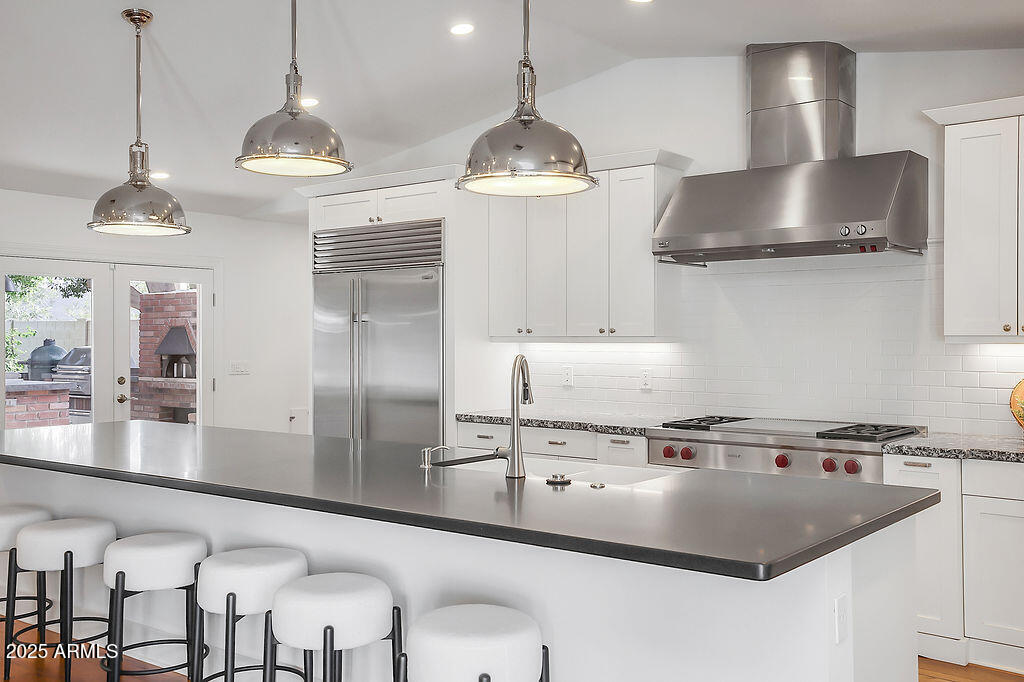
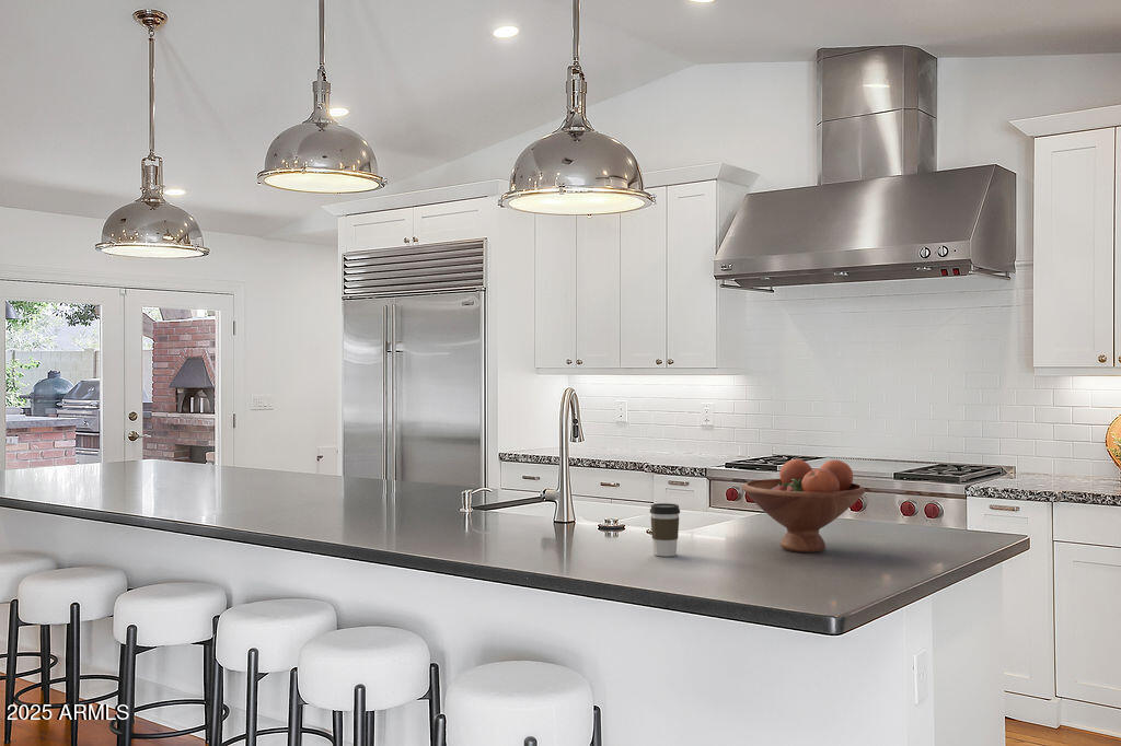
+ coffee cup [649,502,681,558]
+ fruit bowl [741,458,866,553]
